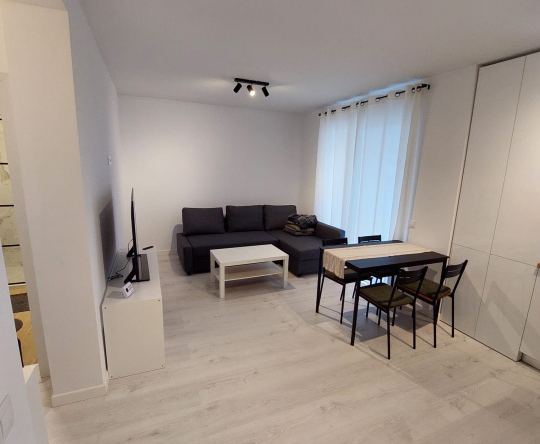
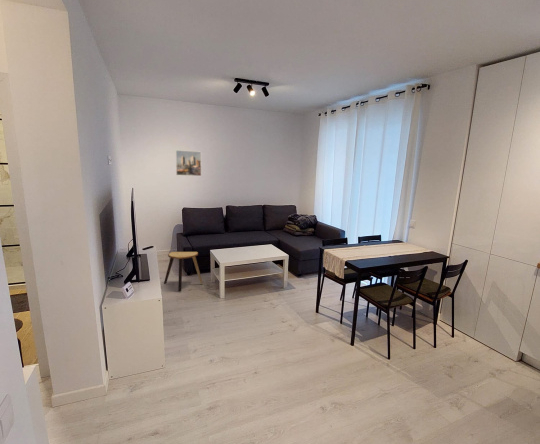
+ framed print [175,149,202,177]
+ stool [163,251,204,292]
